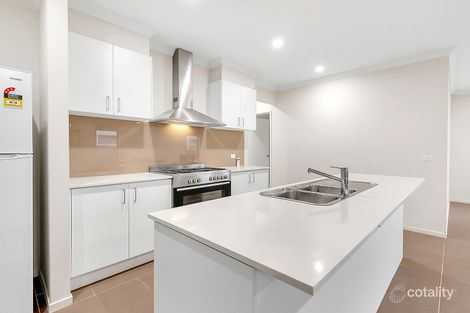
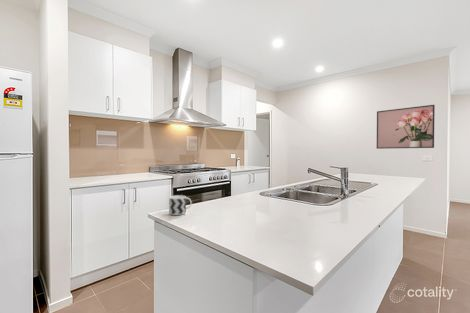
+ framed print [376,104,436,150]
+ cup [168,194,193,216]
